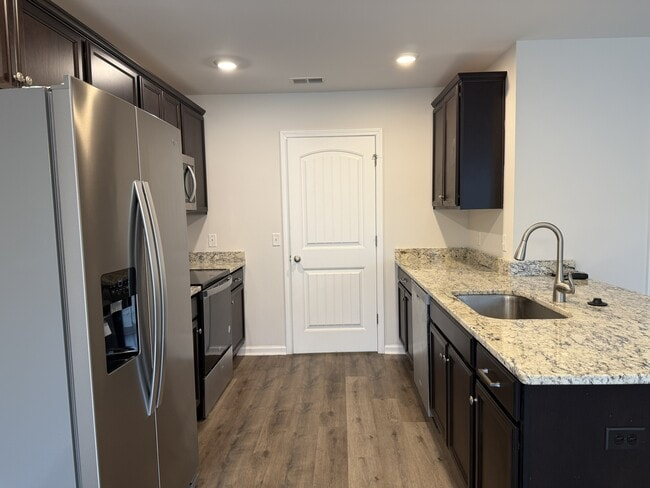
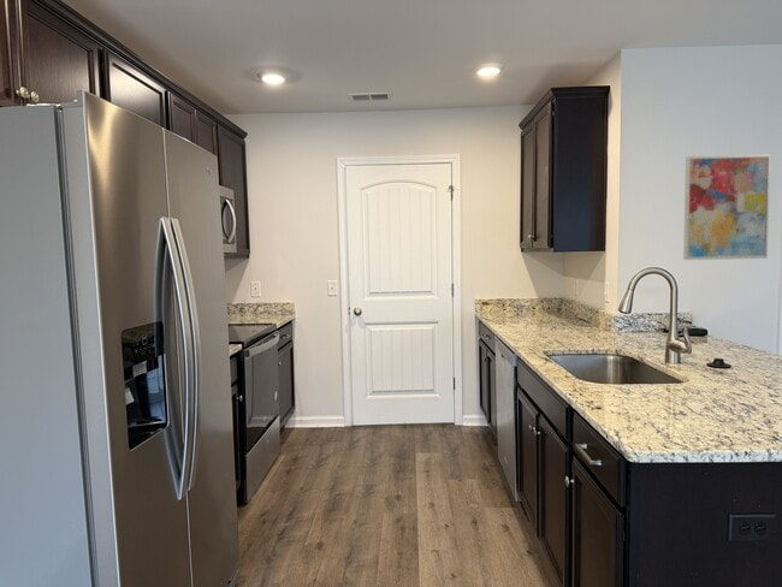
+ wall art [682,153,771,261]
